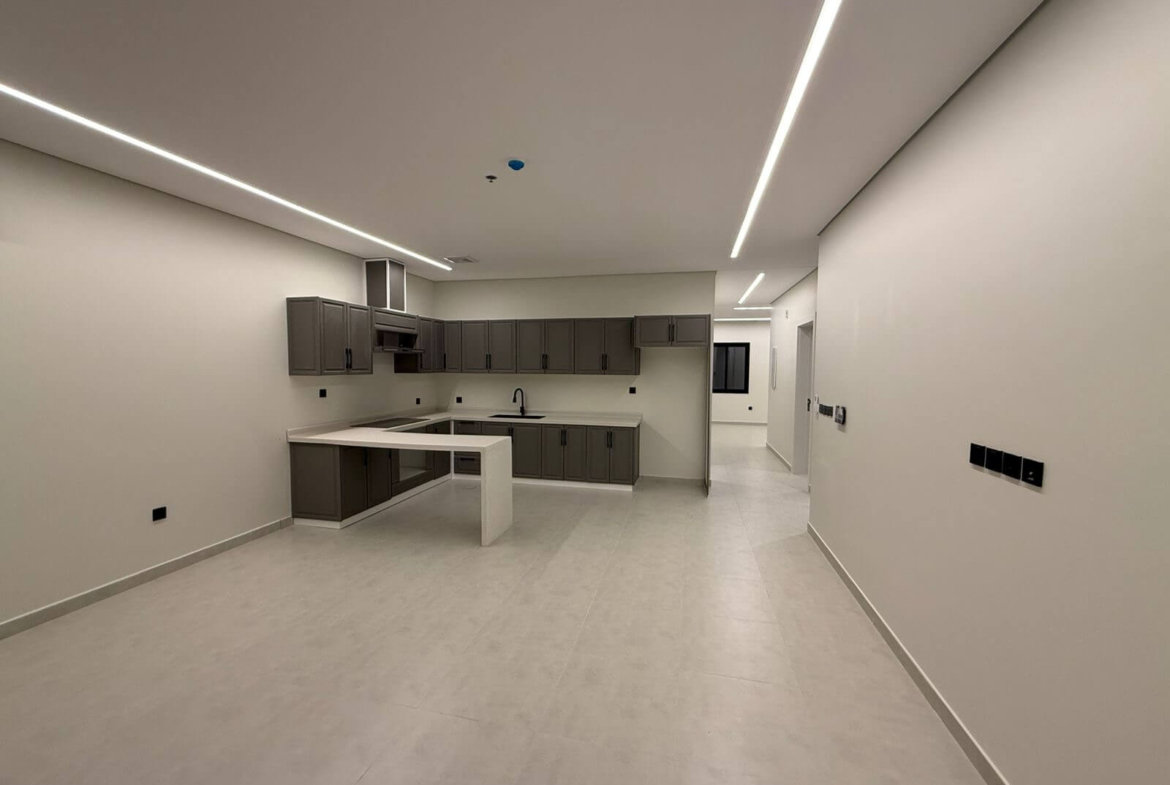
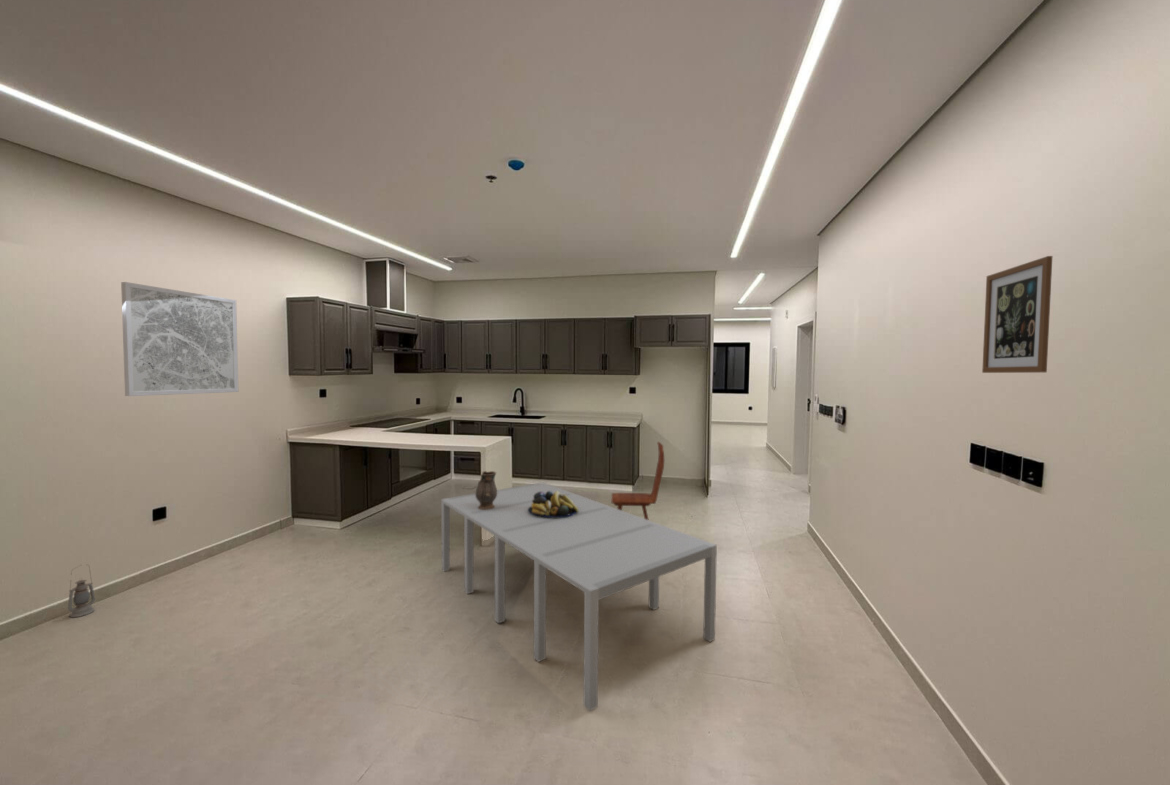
+ fruit bowl [528,491,578,519]
+ wall art [120,281,239,397]
+ dining chair [611,441,665,520]
+ lantern [67,564,96,618]
+ dining table [440,481,718,712]
+ wall art [981,255,1053,374]
+ ceramic pitcher [474,470,498,510]
